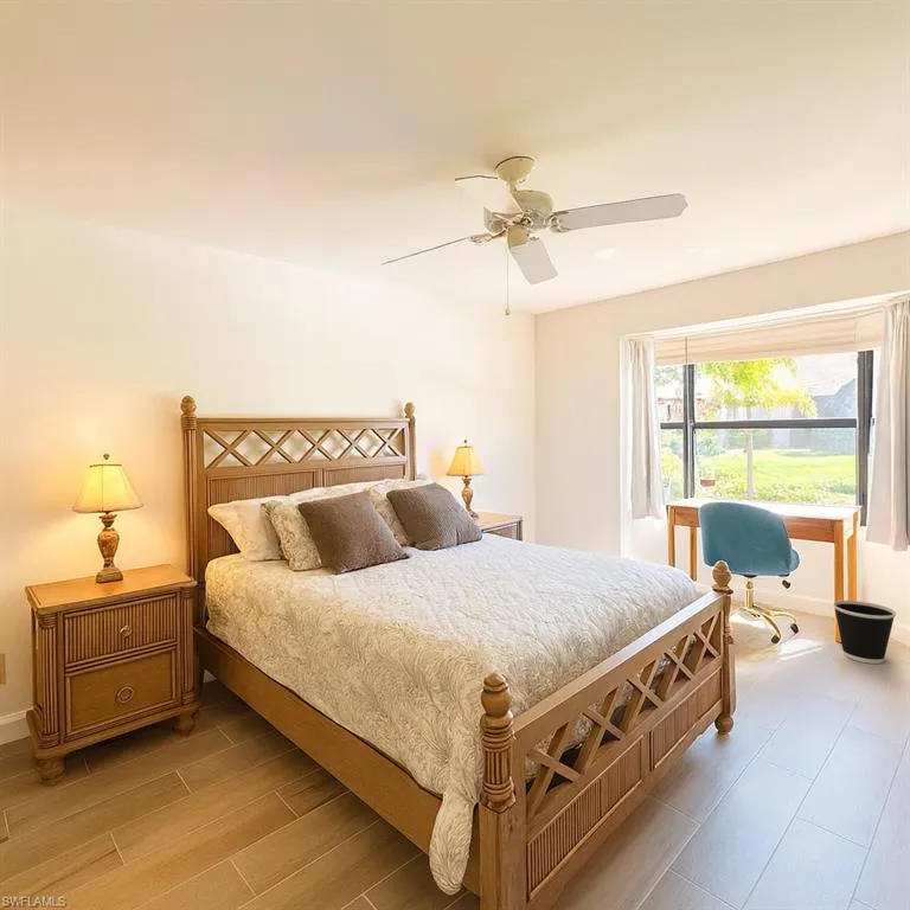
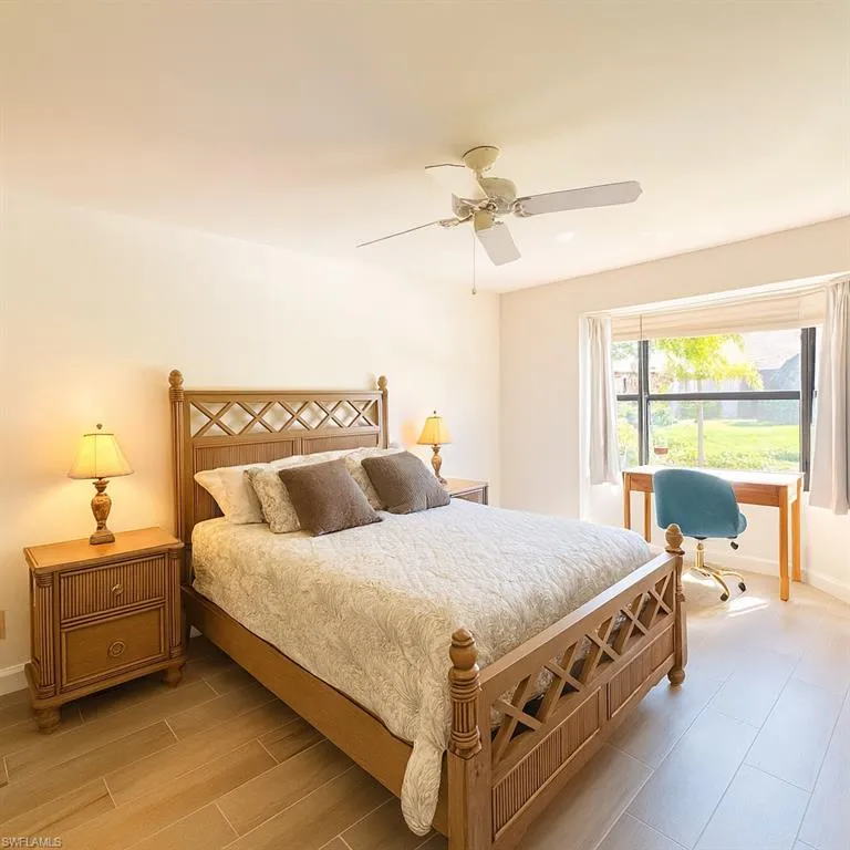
- wastebasket [832,600,897,665]
